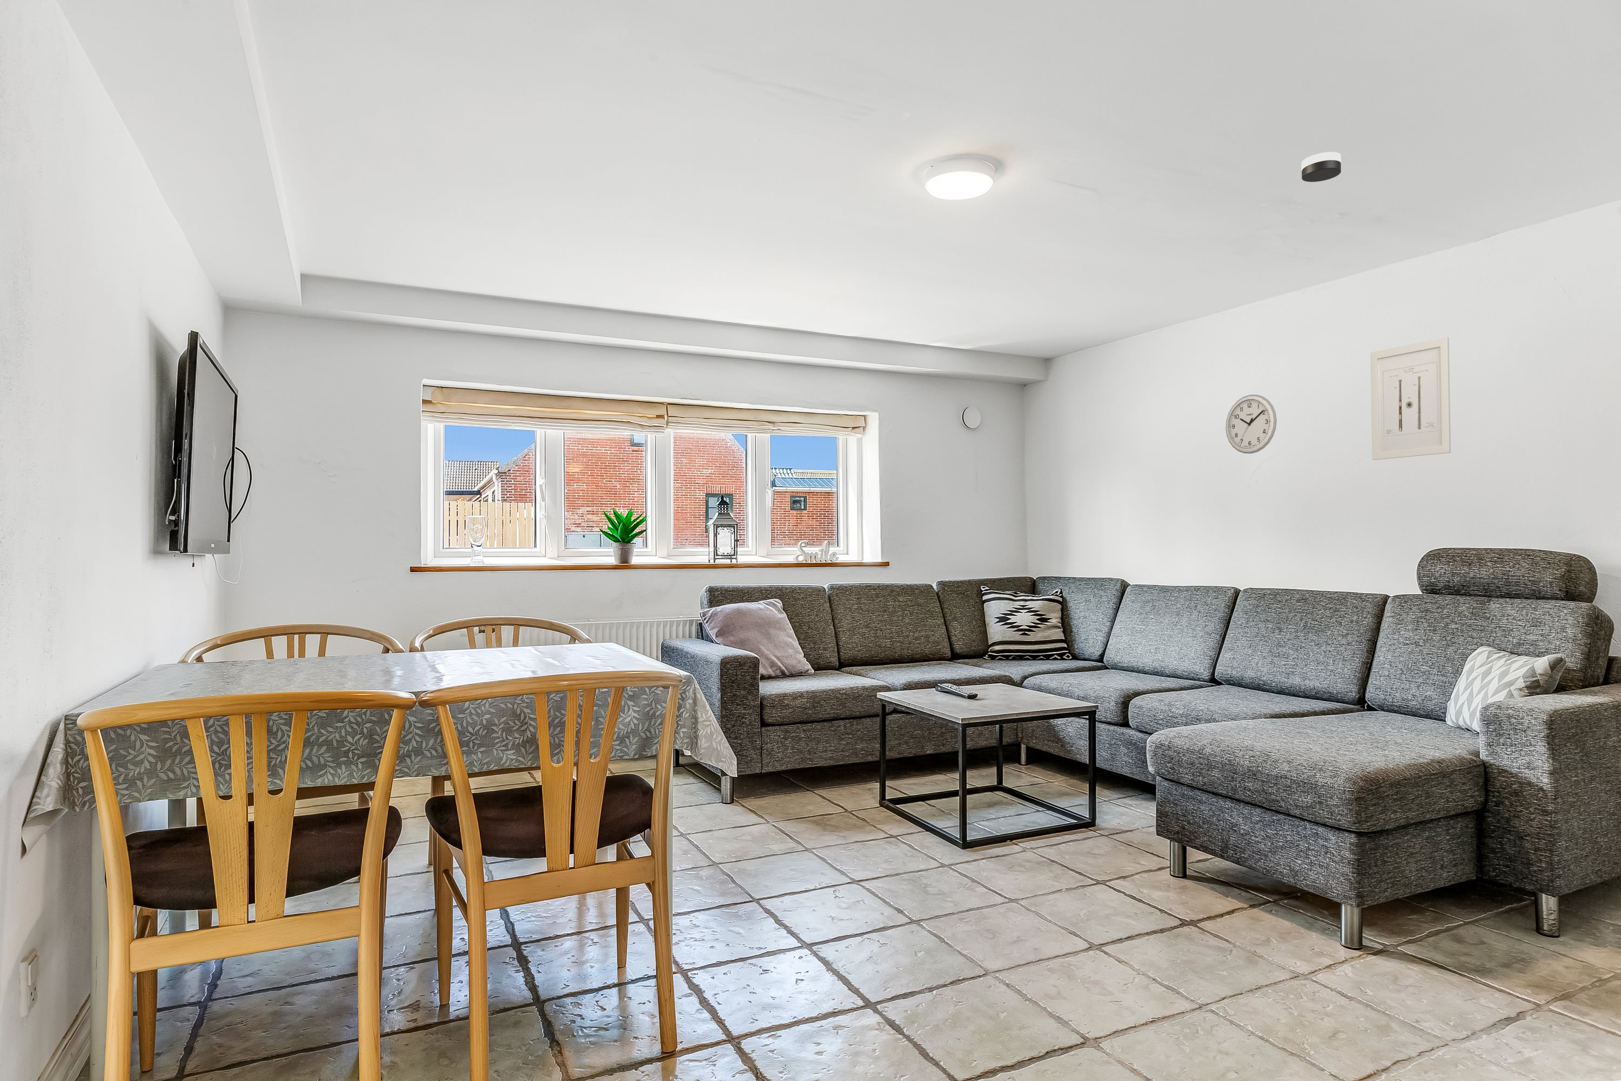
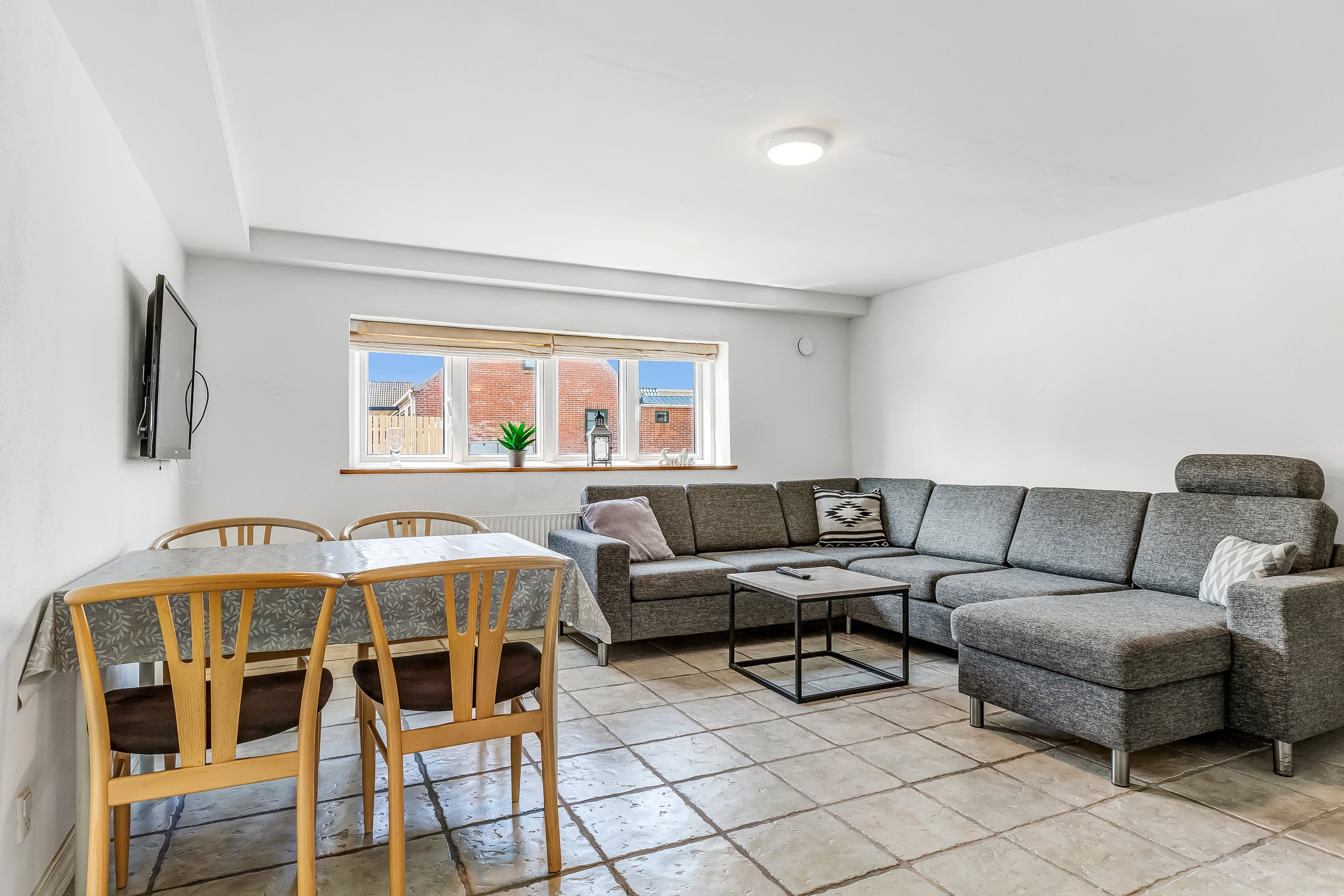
- smoke detector [1300,151,1341,182]
- wall art [1370,337,1451,461]
- wall clock [1225,395,1277,454]
